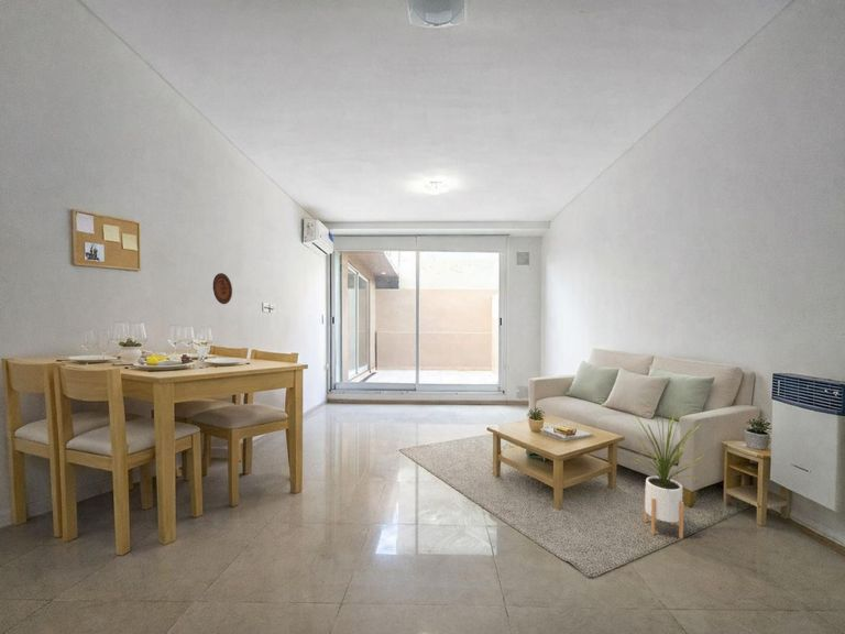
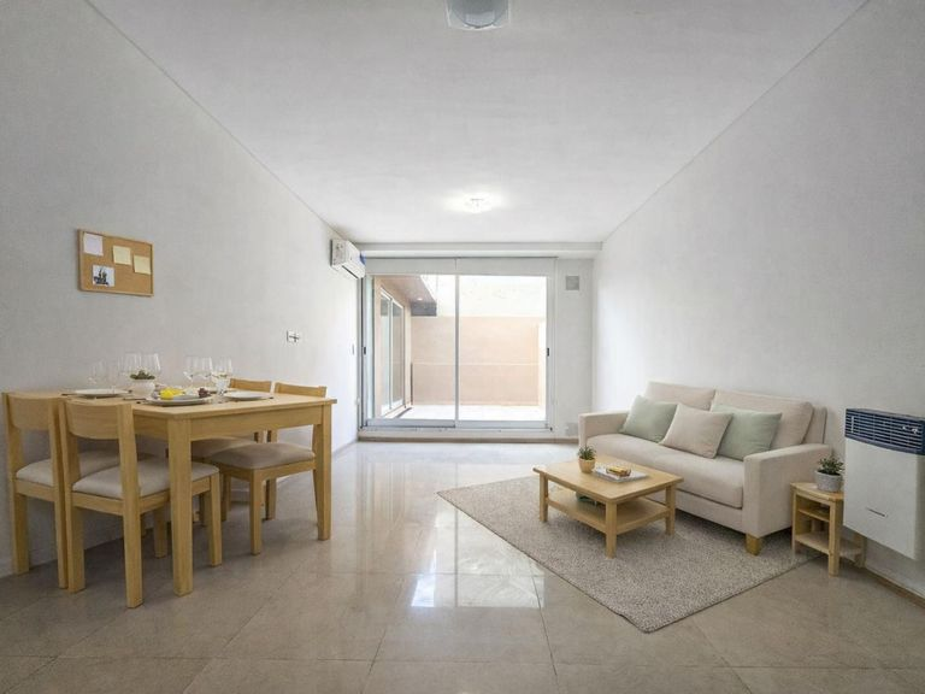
- house plant [628,403,707,539]
- decorative plate [212,272,233,305]
